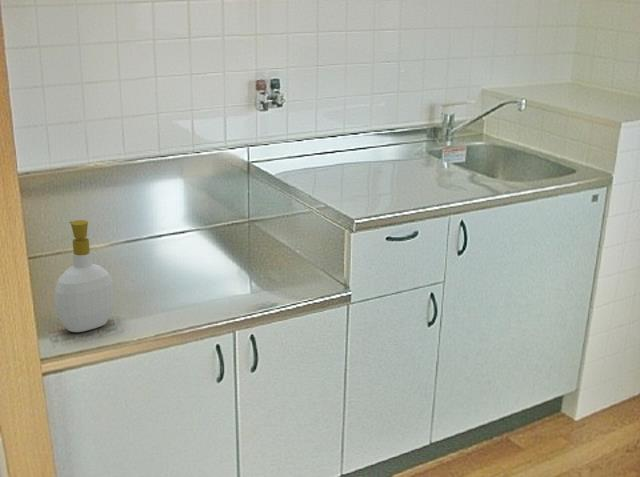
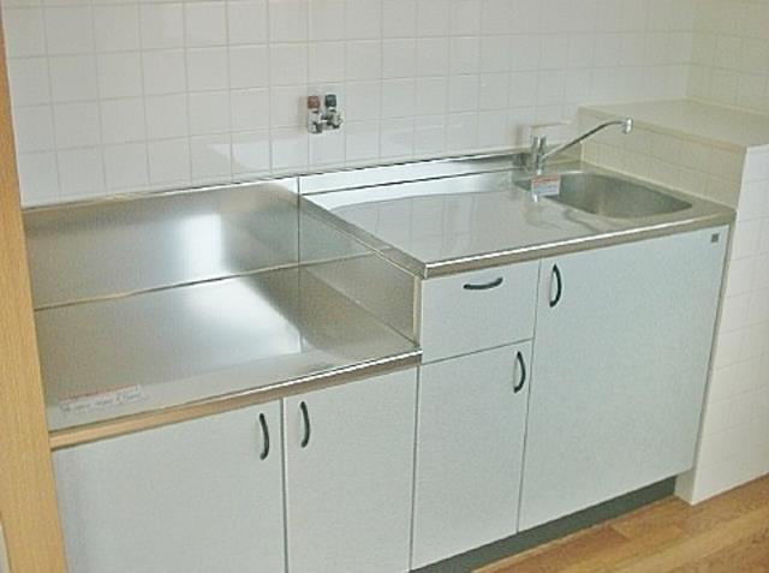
- soap bottle [54,219,115,333]
